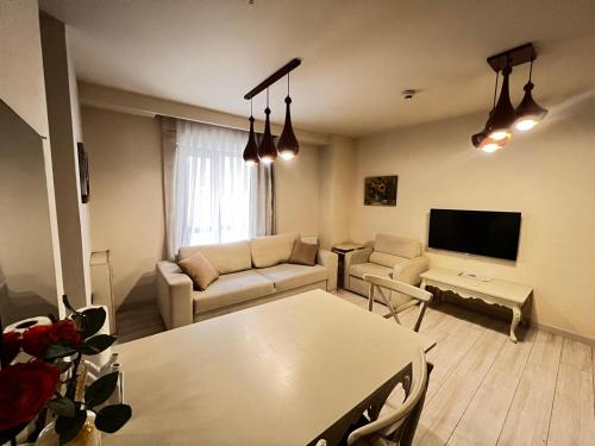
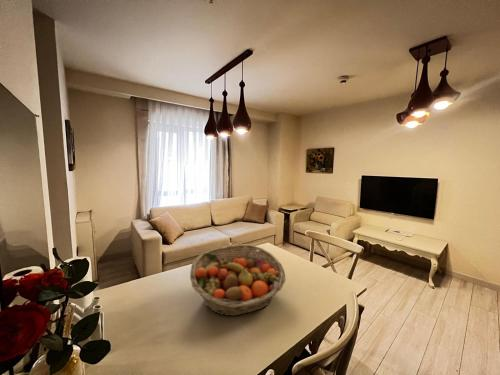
+ fruit basket [189,243,286,317]
